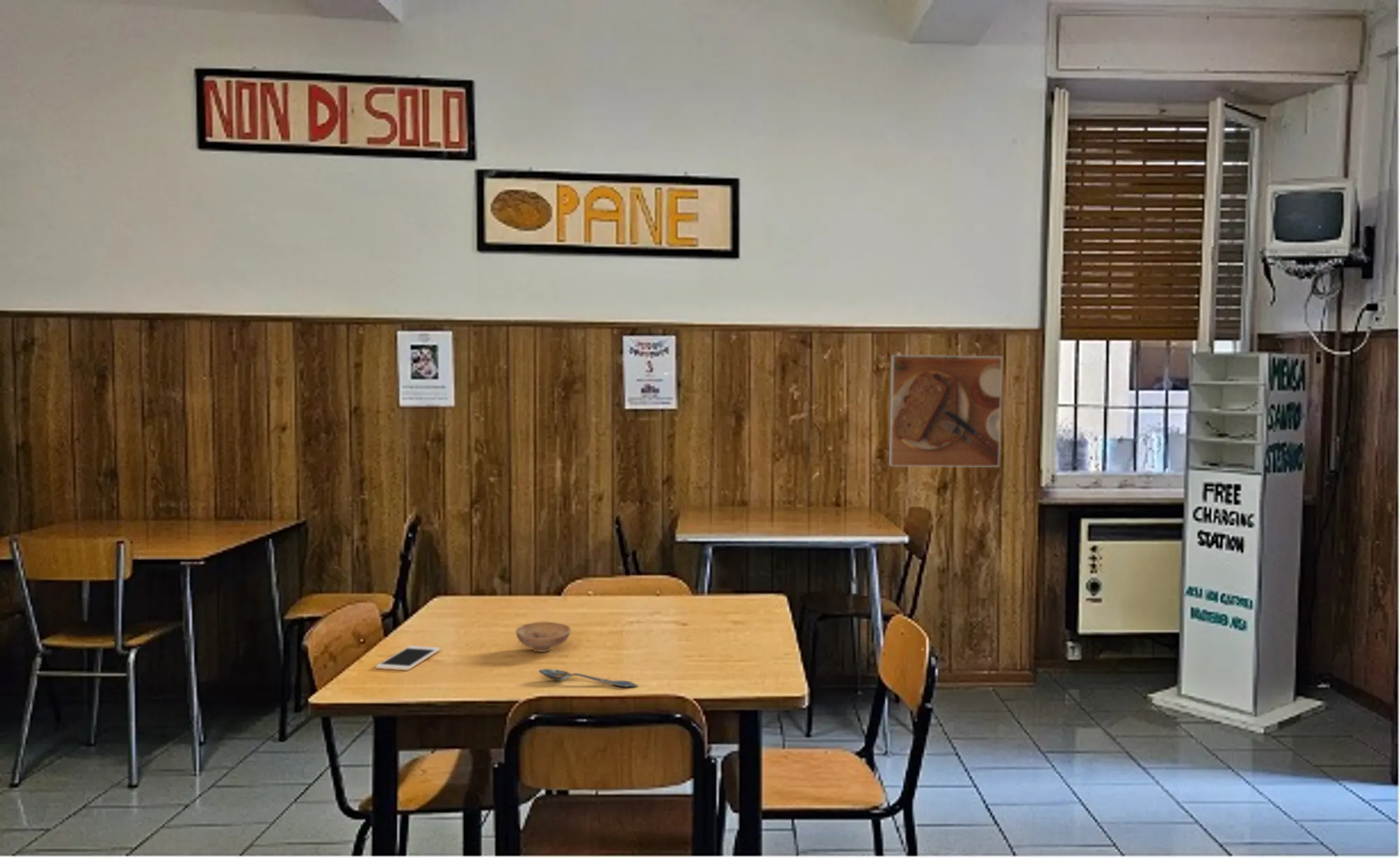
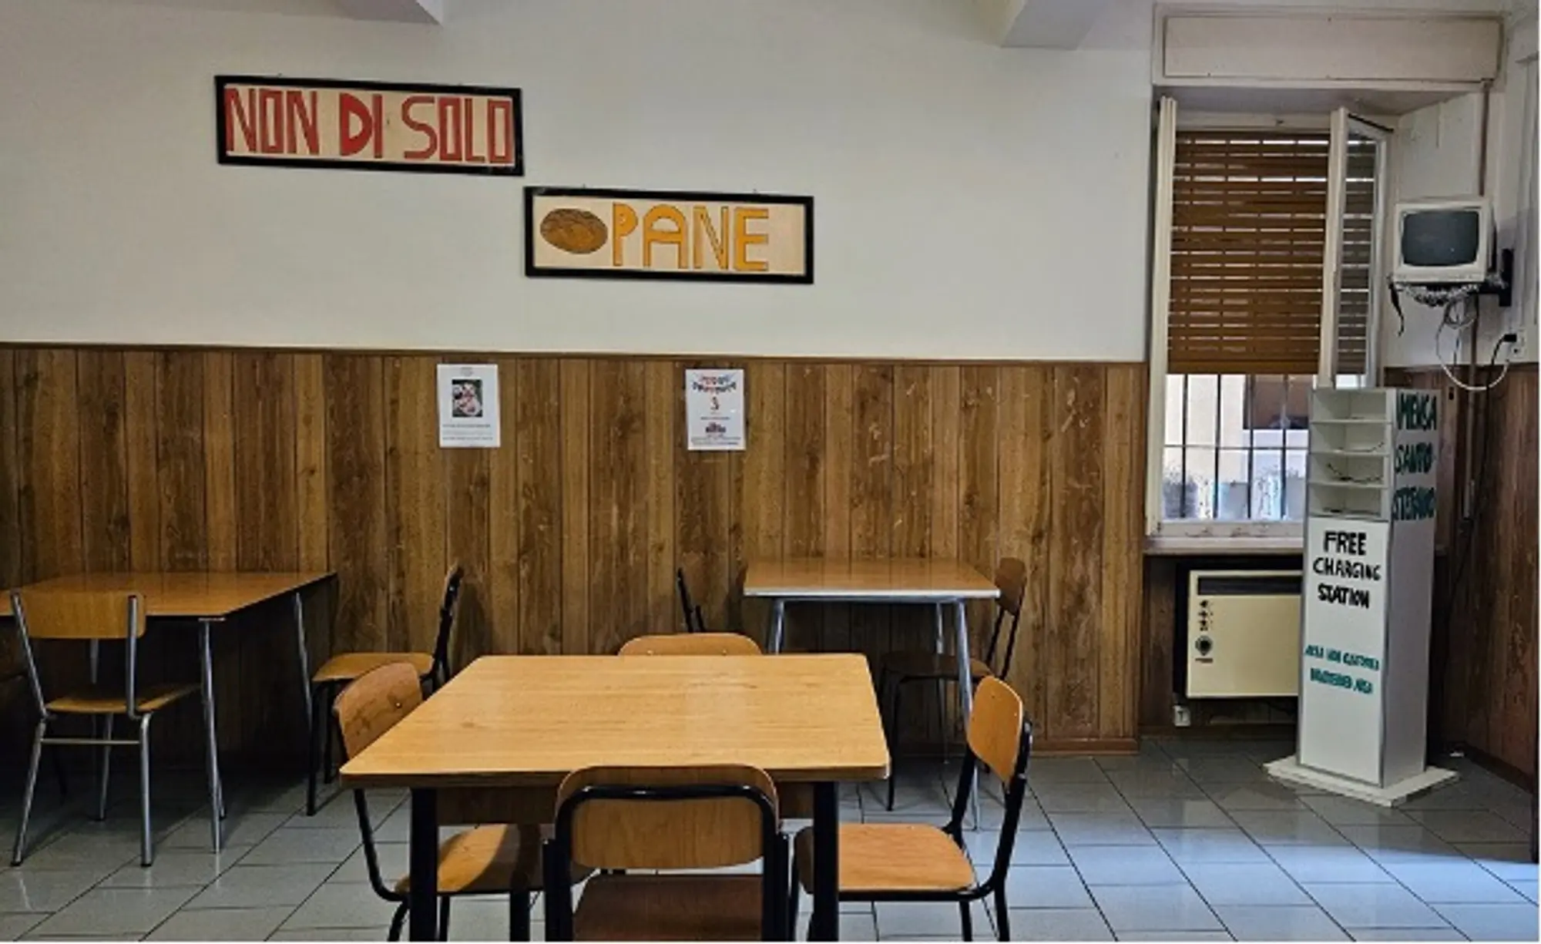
- cell phone [375,645,441,672]
- bowl [515,621,572,653]
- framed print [888,354,1003,468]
- spoon [538,668,638,688]
